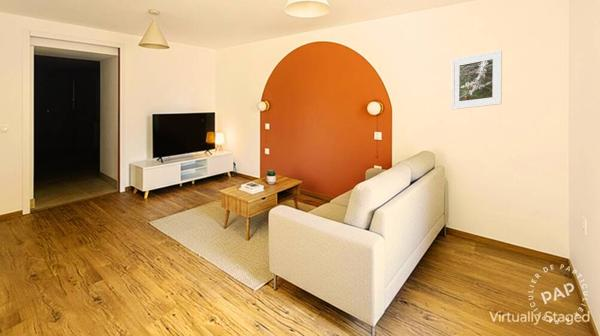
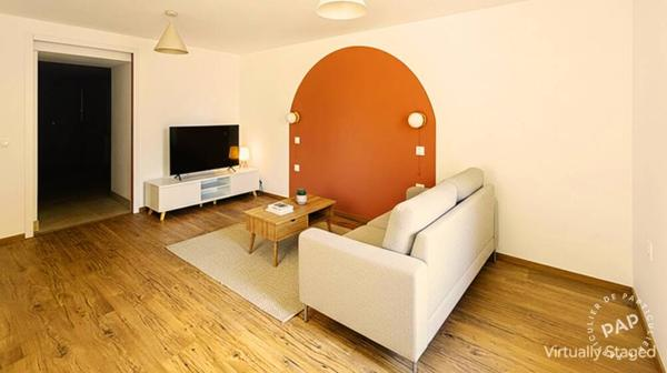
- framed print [450,49,503,110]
